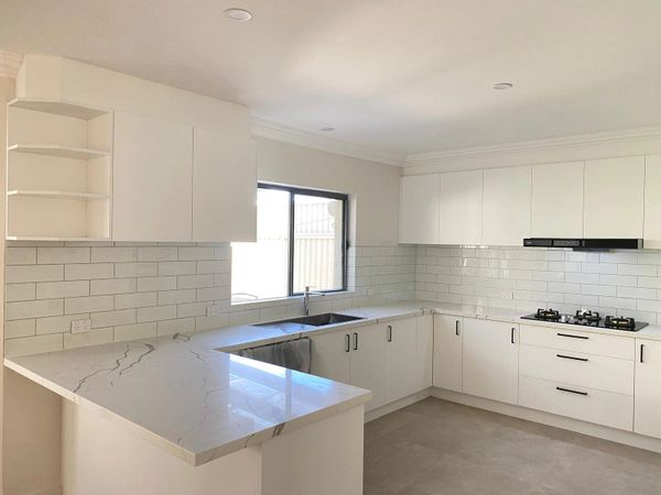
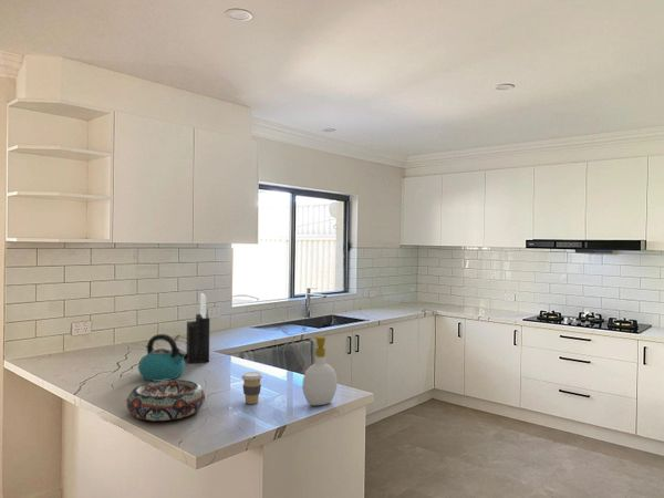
+ kettle [137,333,186,382]
+ decorative bowl [125,378,206,422]
+ knife block [184,292,210,364]
+ coffee cup [240,371,263,405]
+ soap bottle [301,335,339,407]
